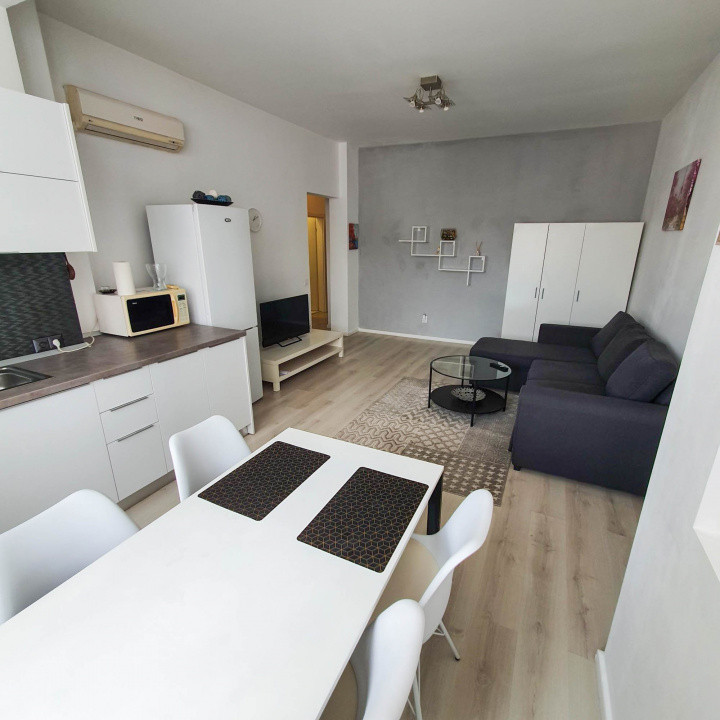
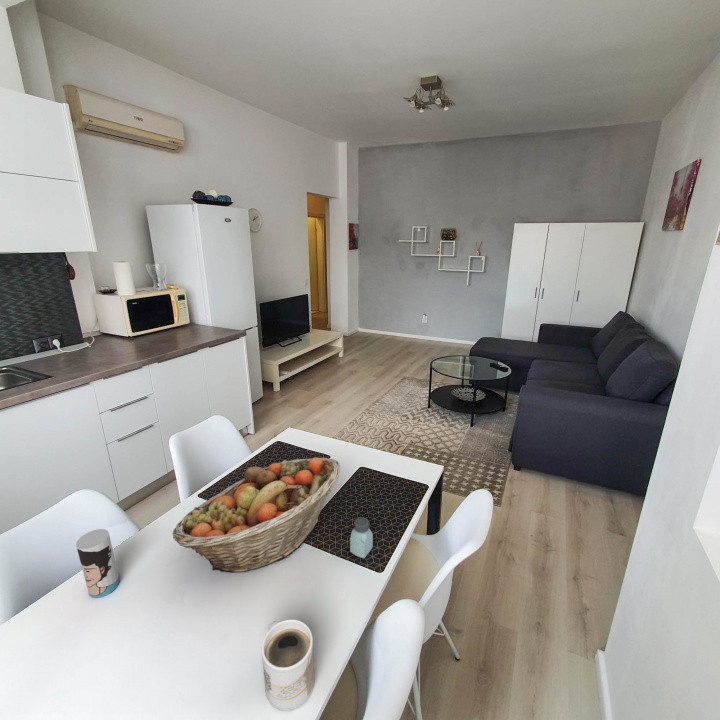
+ saltshaker [349,516,374,559]
+ cup [75,528,121,599]
+ mug [261,618,315,711]
+ fruit basket [172,456,341,573]
